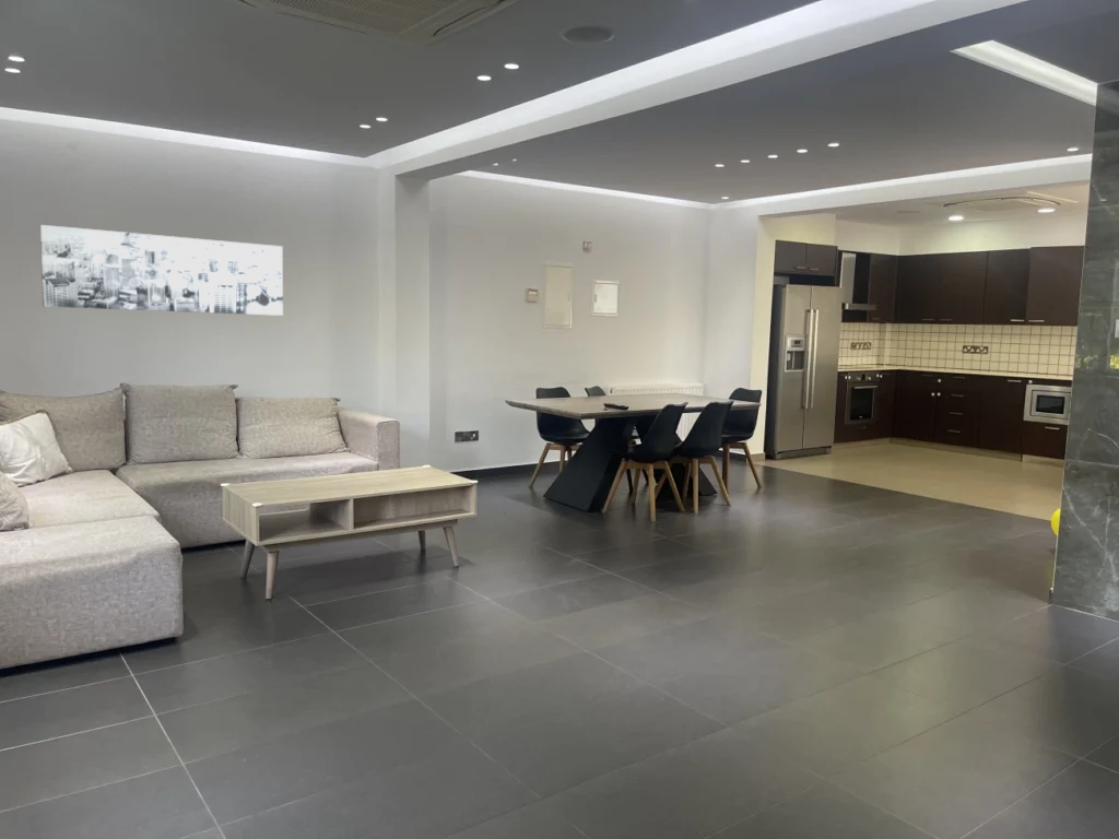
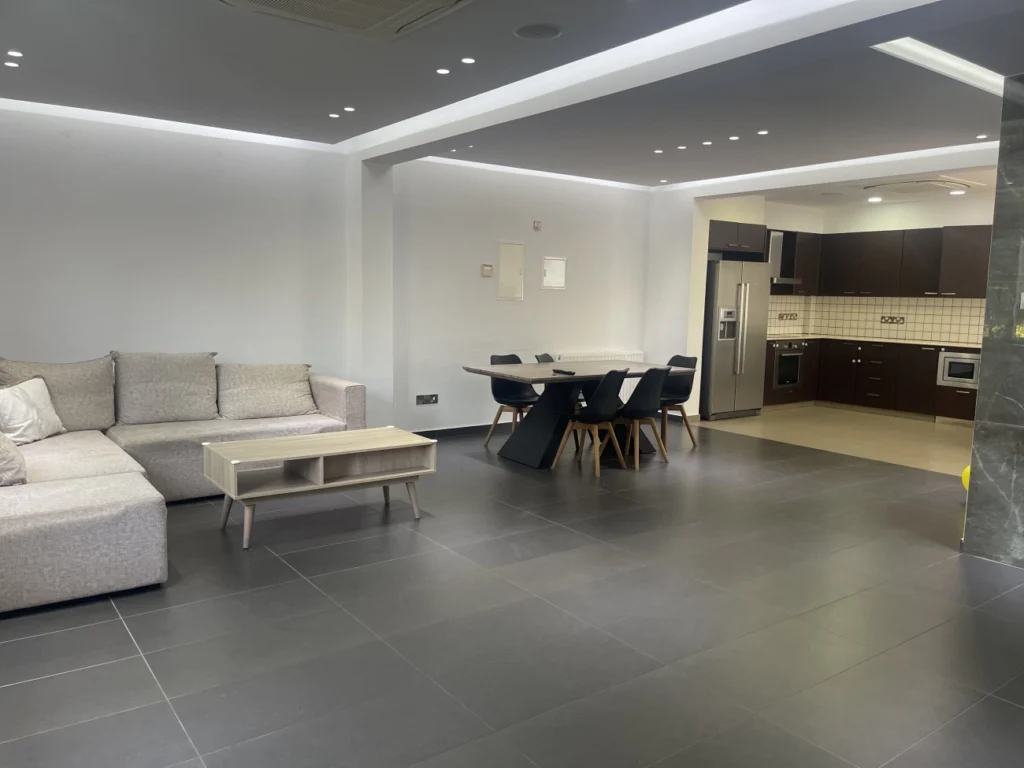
- wall art [39,224,284,317]
